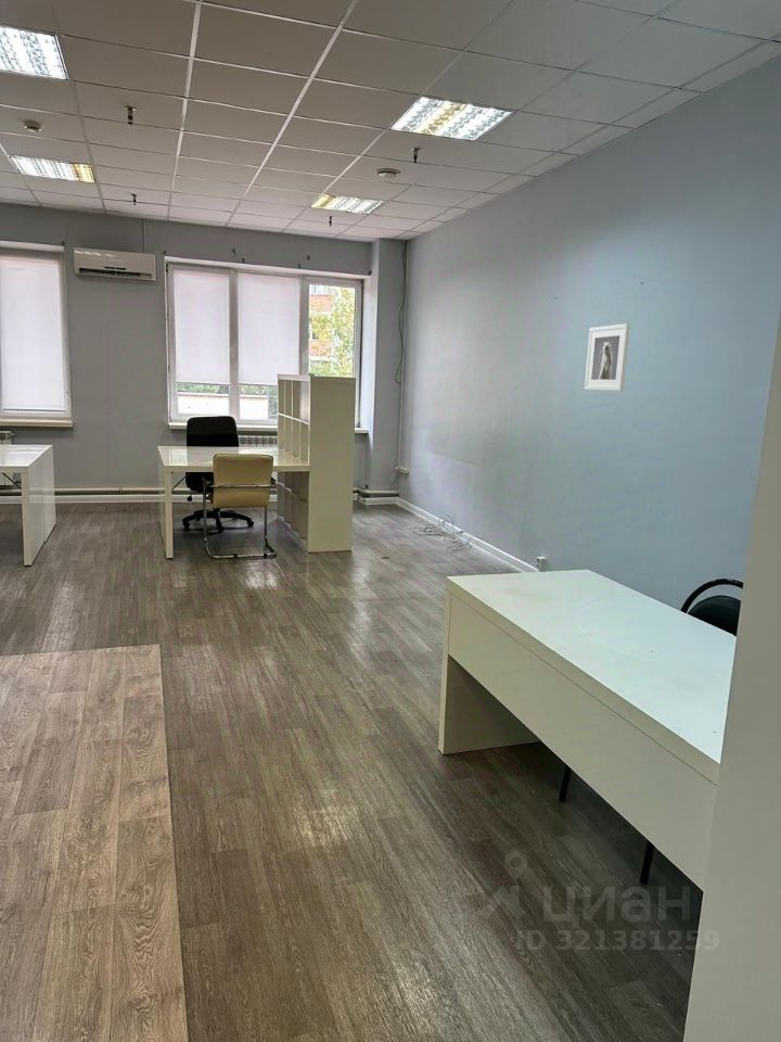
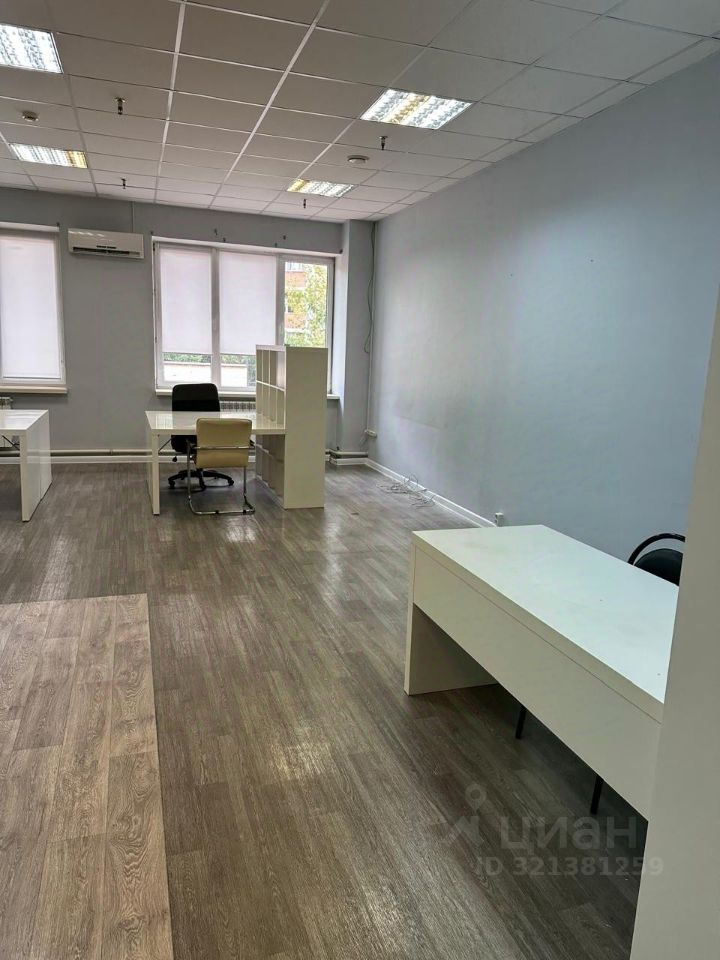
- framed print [584,322,631,392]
